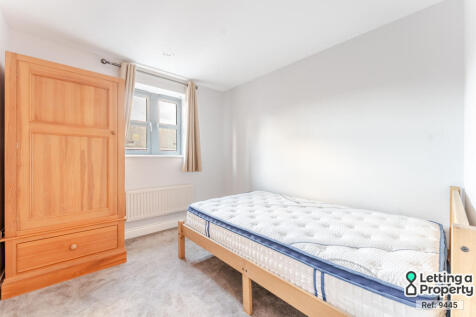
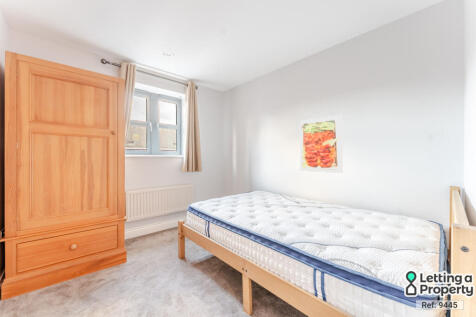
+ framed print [299,114,344,174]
